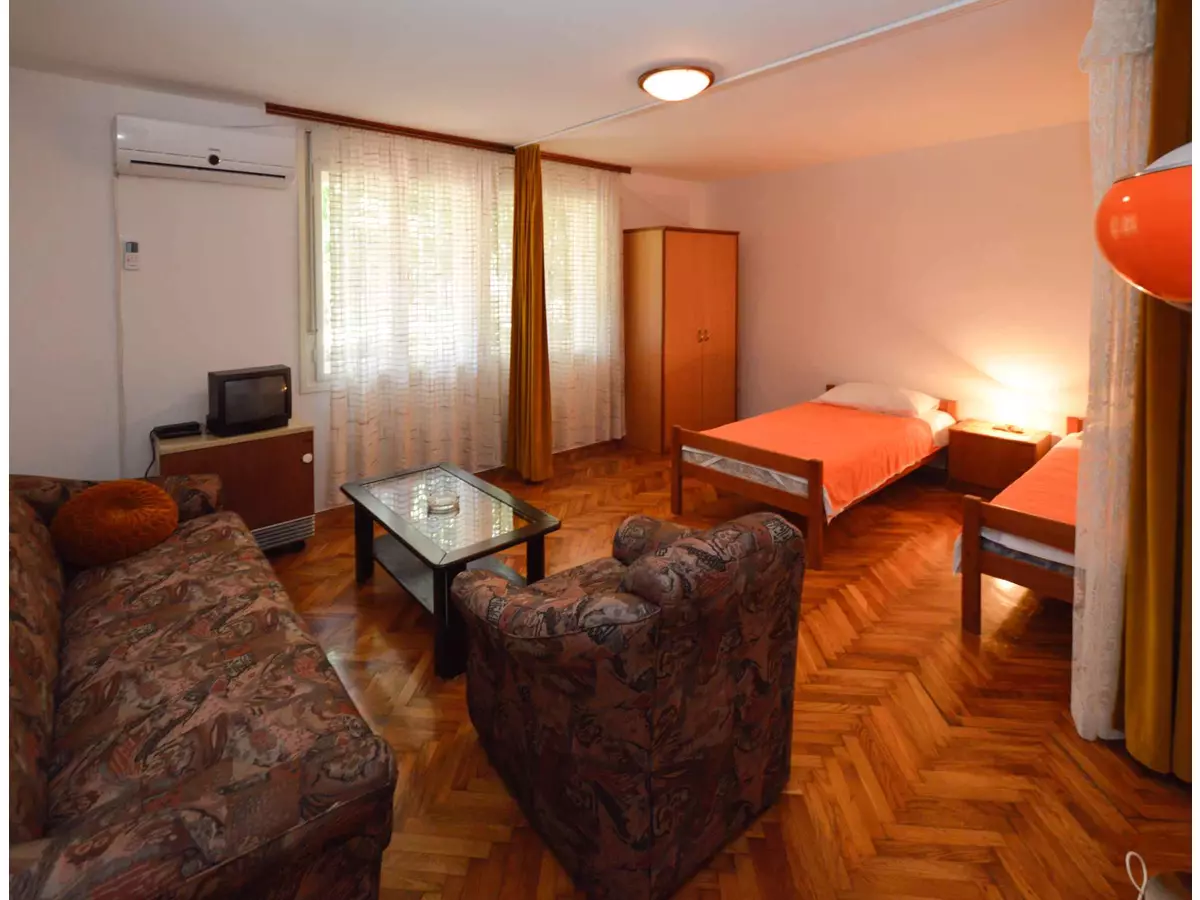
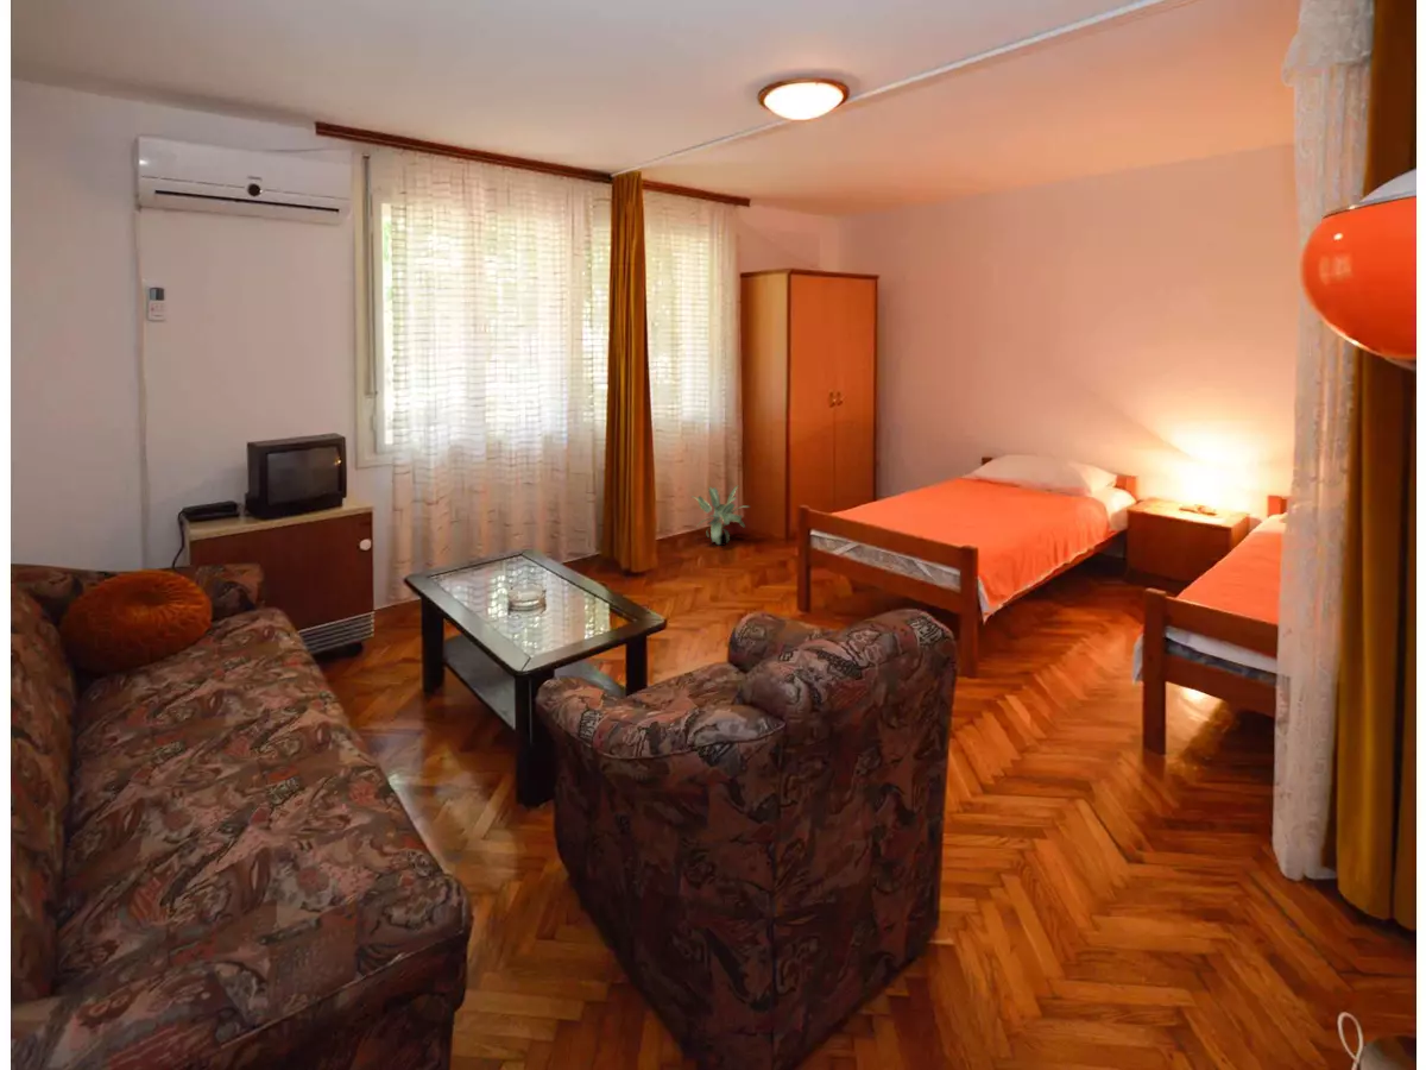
+ potted plant [692,484,751,547]
